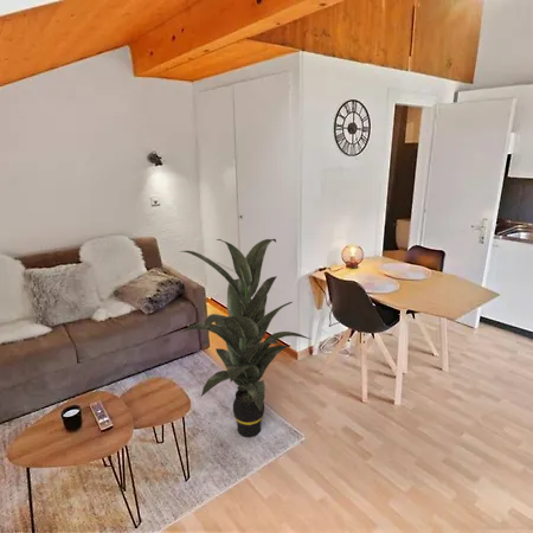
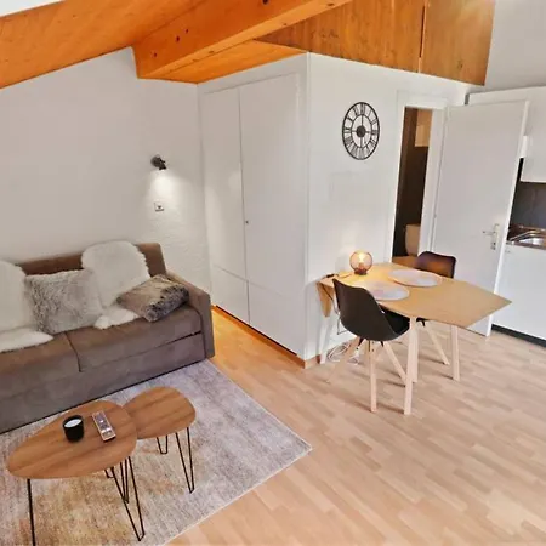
- indoor plant [179,238,314,438]
